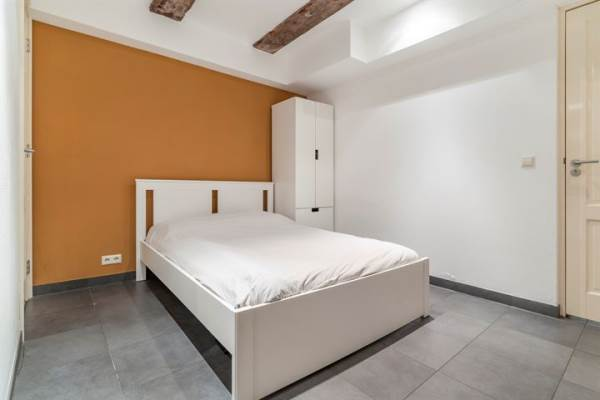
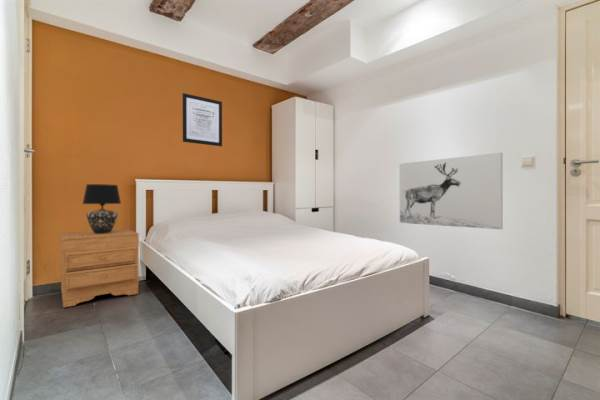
+ wall art [398,152,504,230]
+ table lamp [82,183,122,234]
+ wall art [182,92,223,147]
+ nightstand [59,228,140,309]
